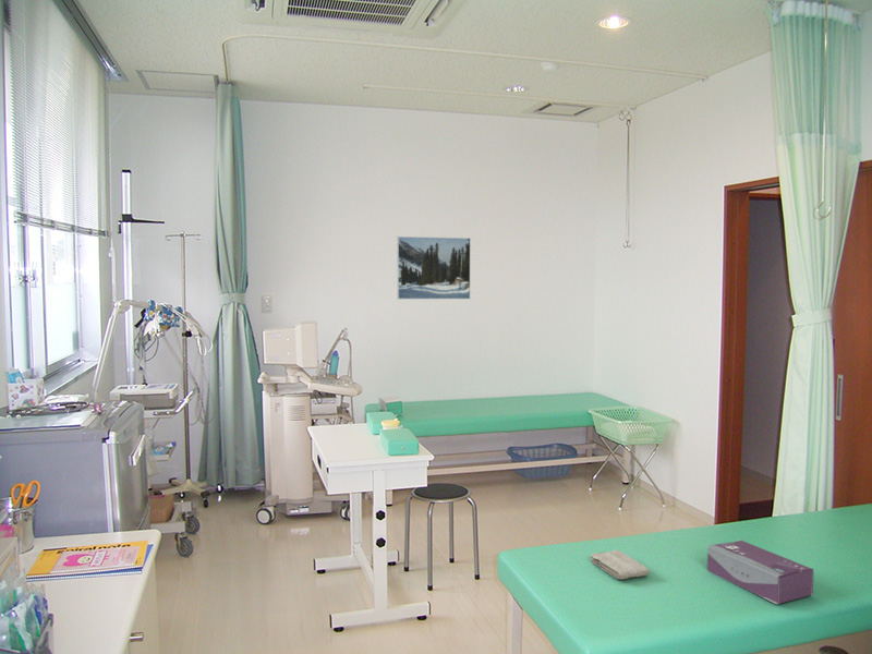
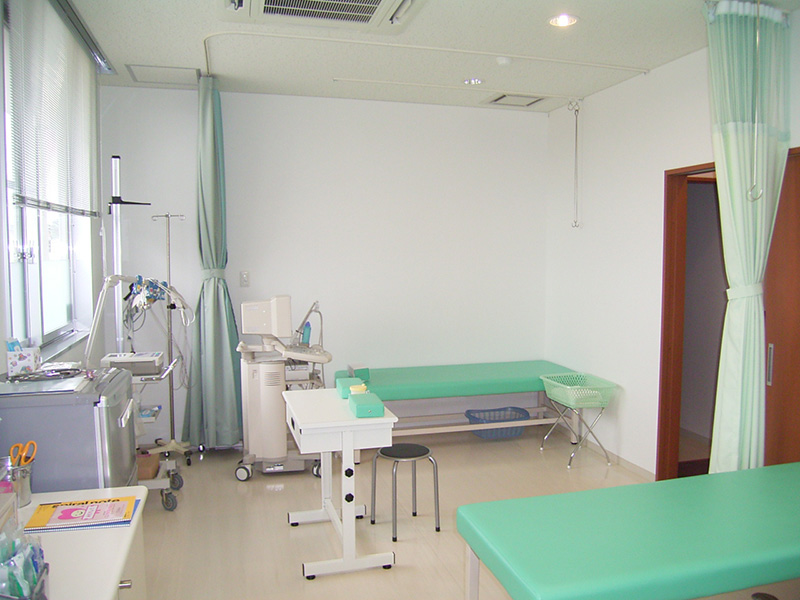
- tissue box [706,540,814,605]
- washcloth [590,549,651,580]
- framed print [396,235,472,300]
